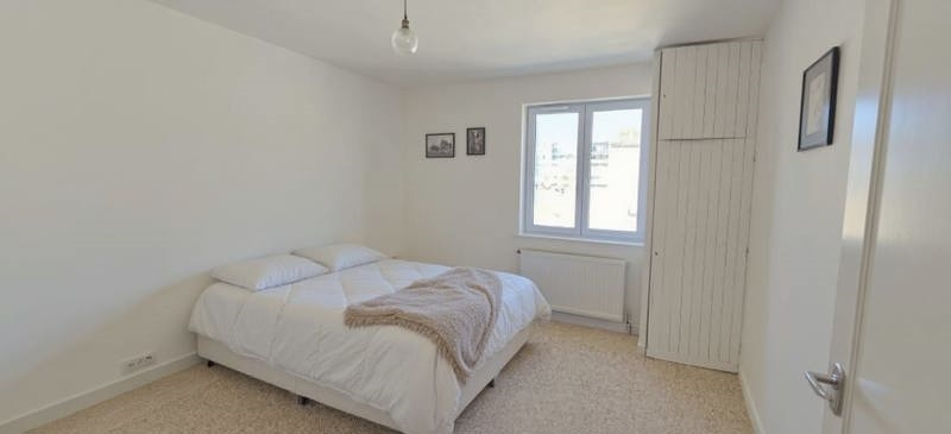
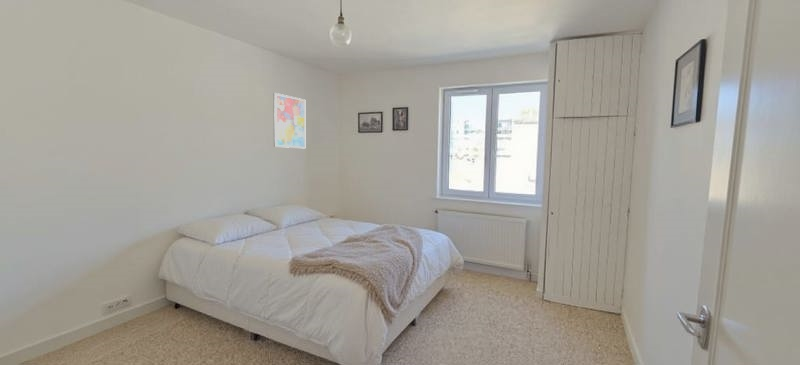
+ wall art [273,92,306,149]
